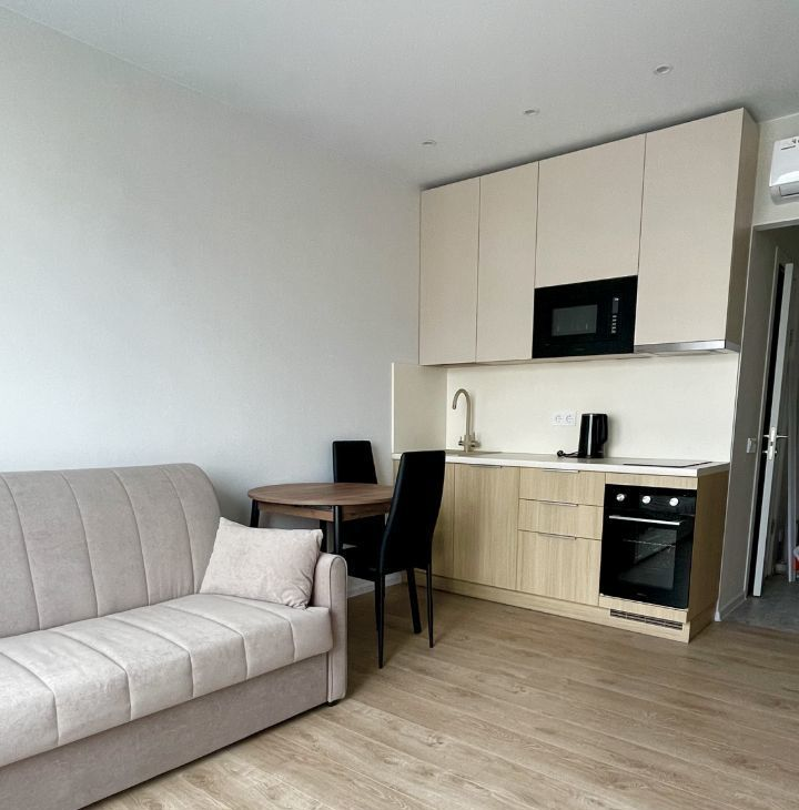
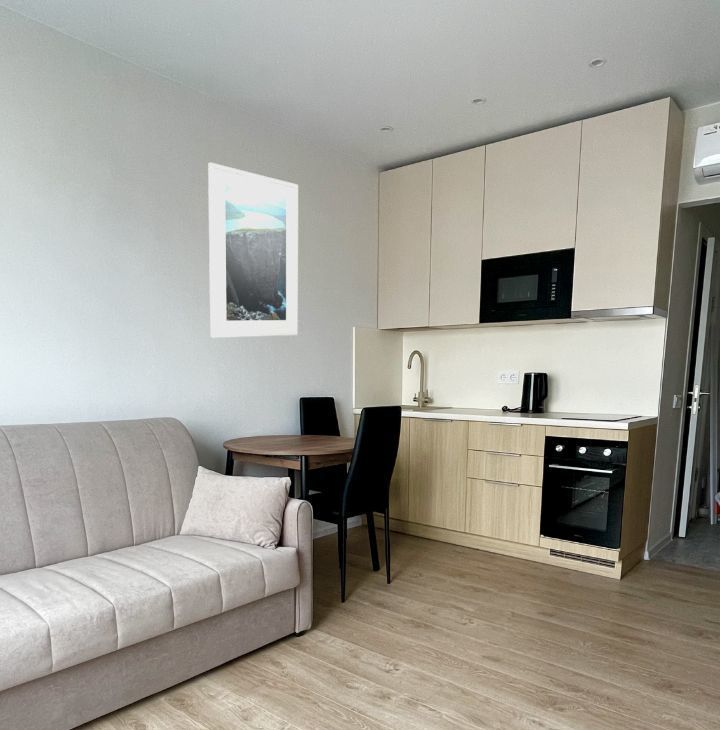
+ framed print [207,162,299,339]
